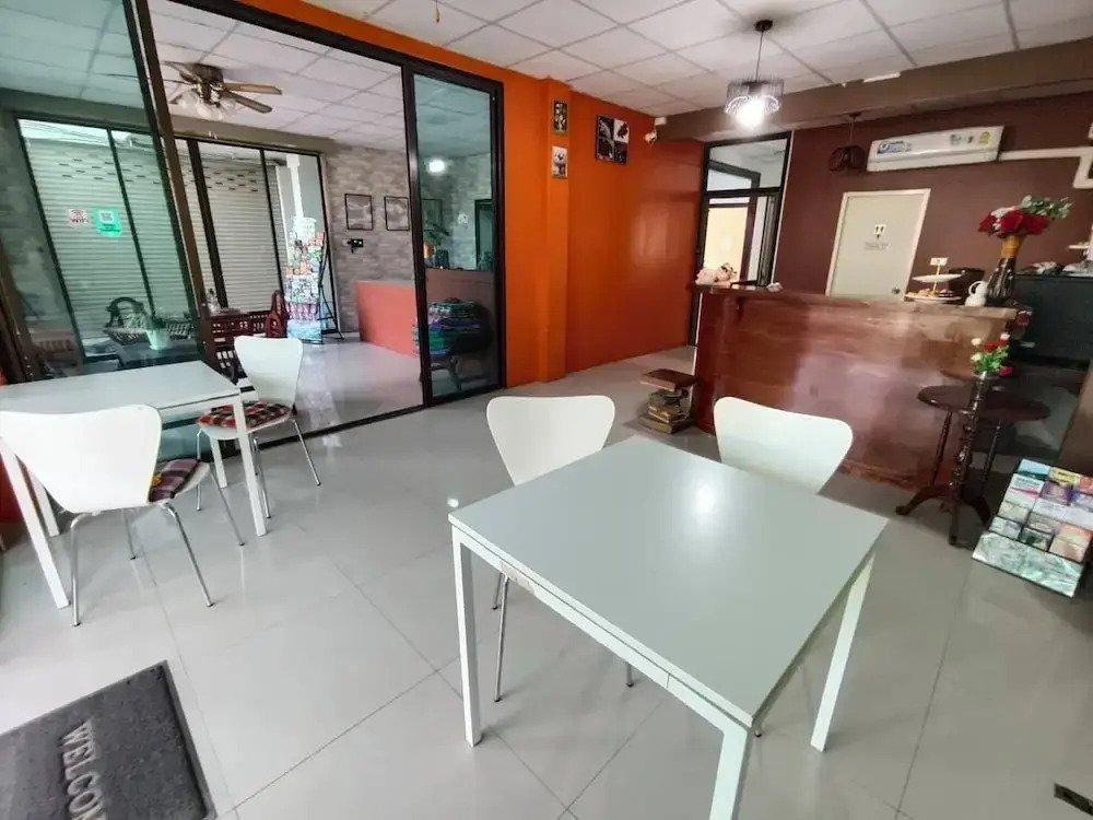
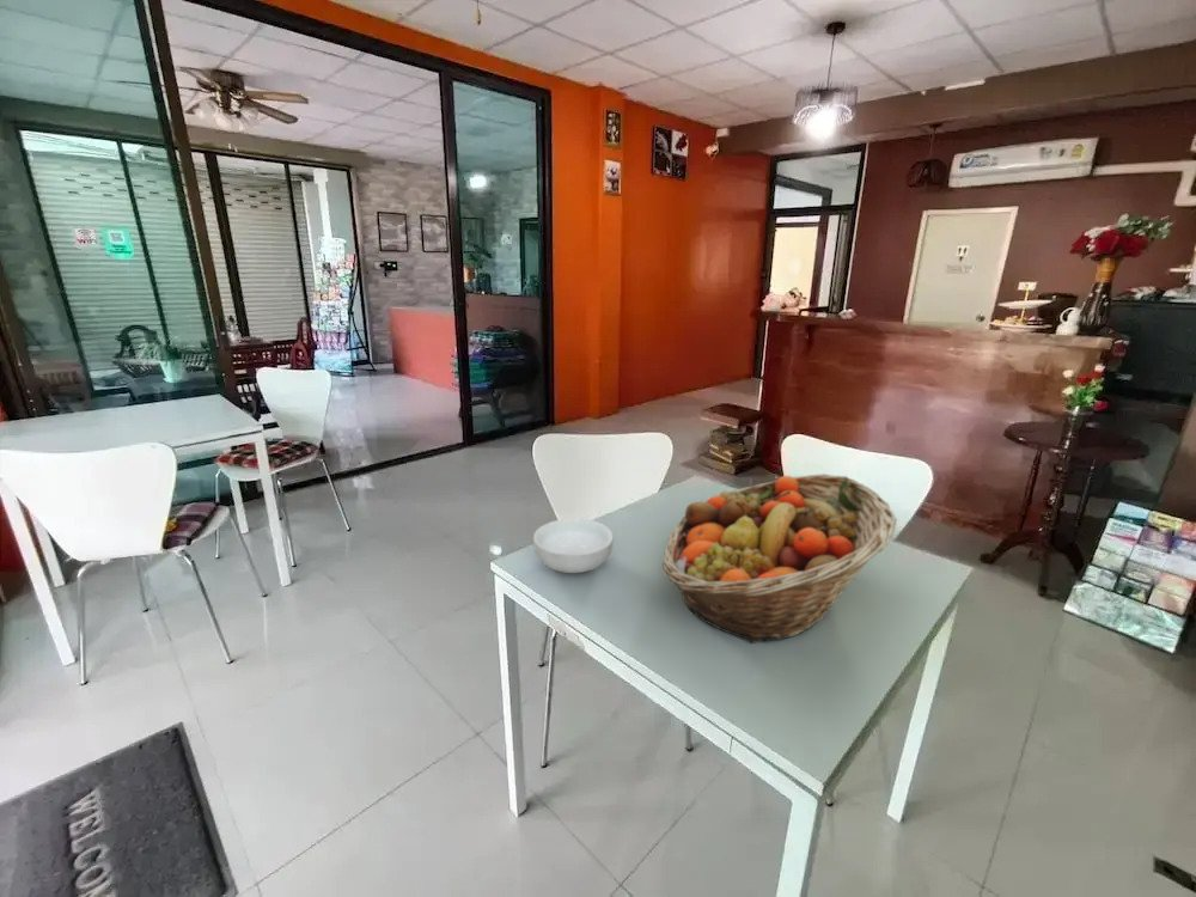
+ fruit basket [661,472,898,643]
+ cereal bowl [532,518,614,574]
